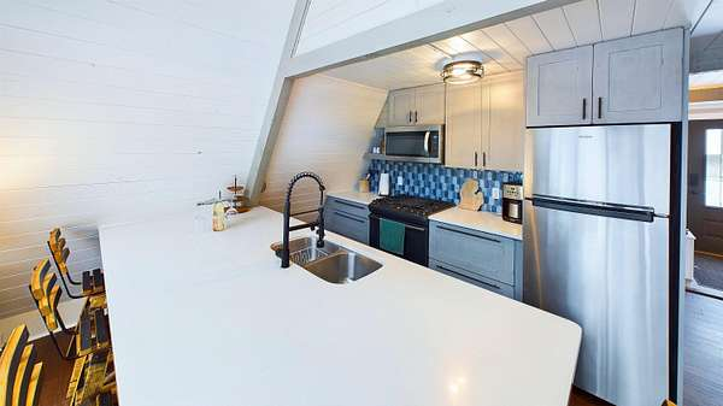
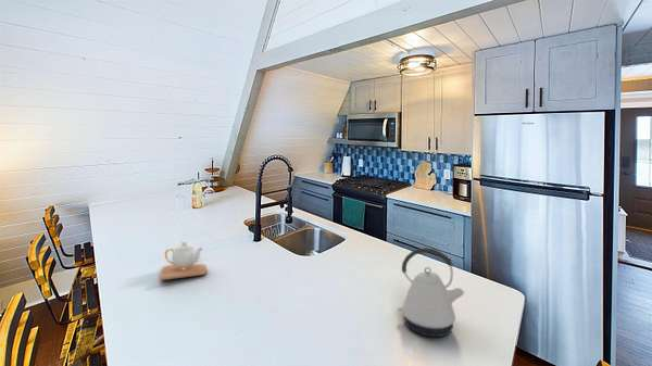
+ kettle [397,247,466,338]
+ teapot [159,240,208,281]
